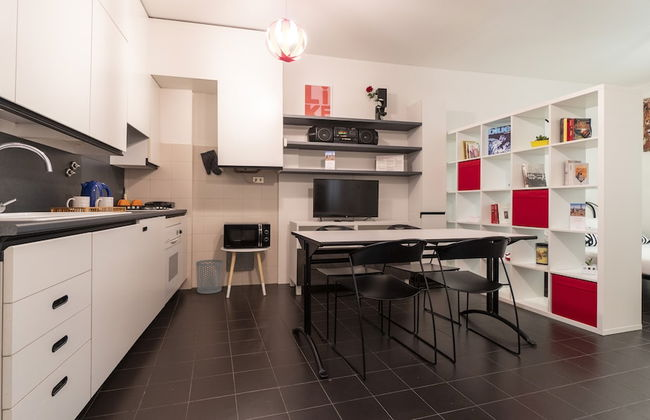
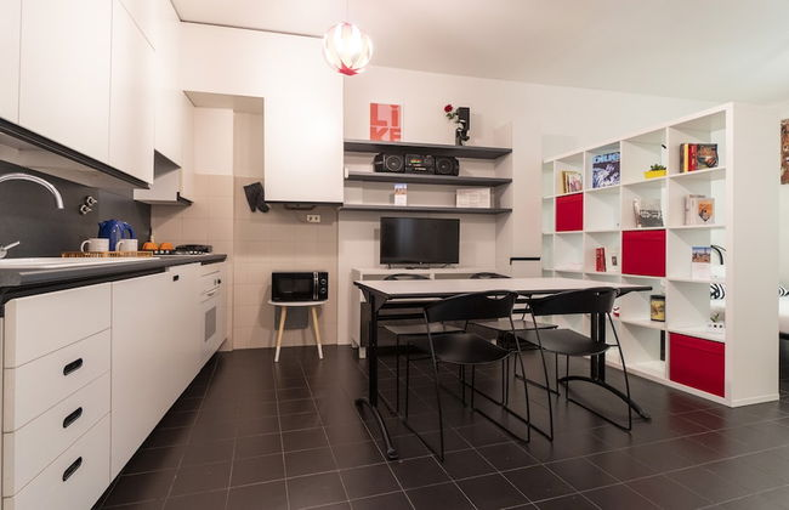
- waste bin [195,259,224,295]
